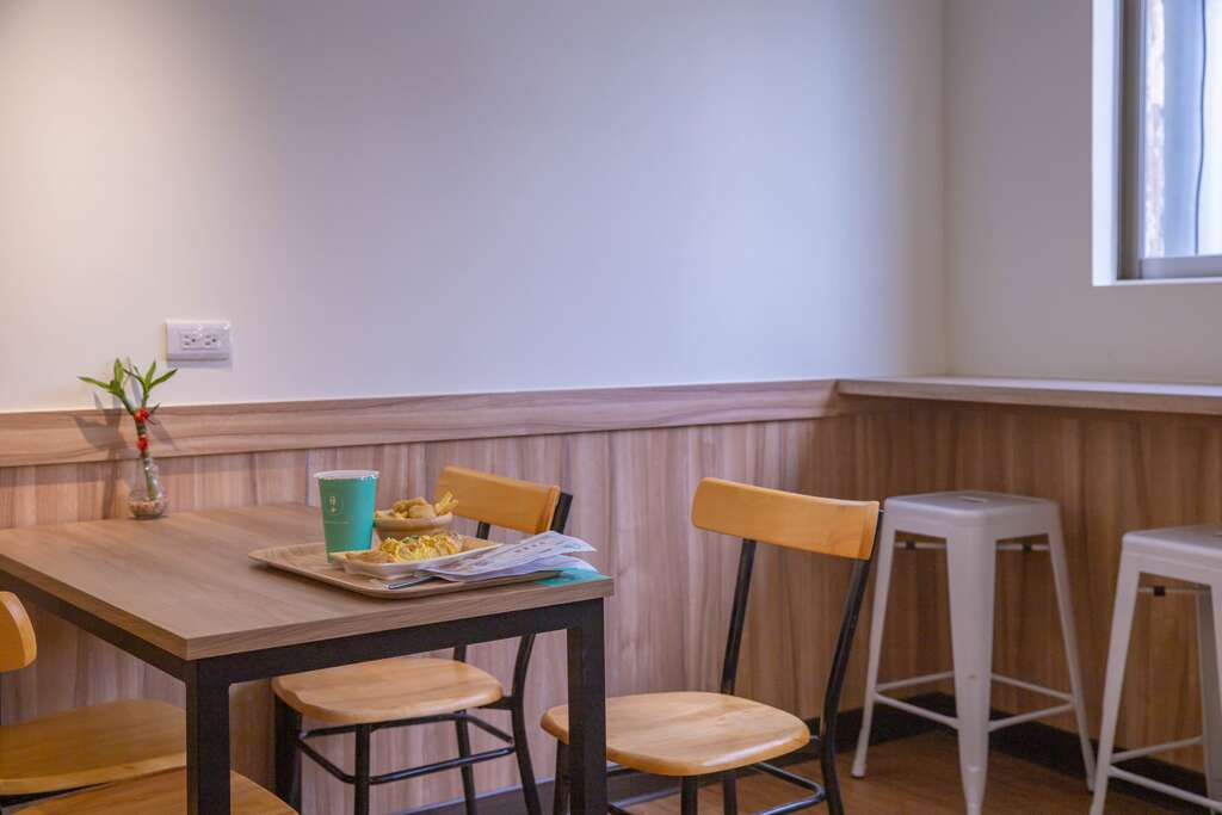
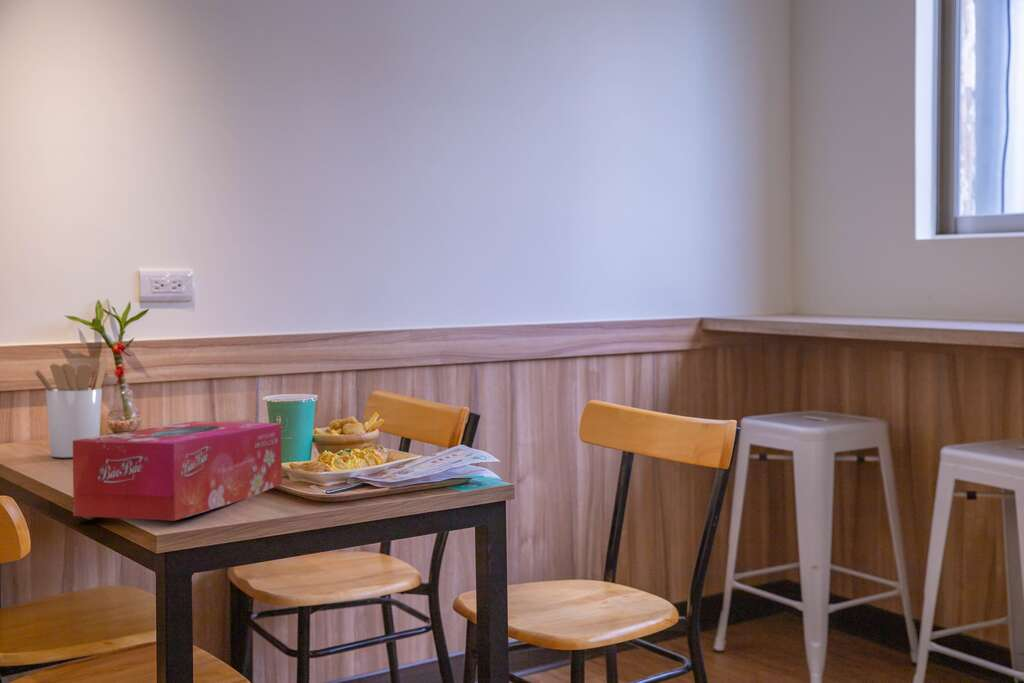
+ tissue box [72,421,283,522]
+ utensil holder [33,356,109,458]
